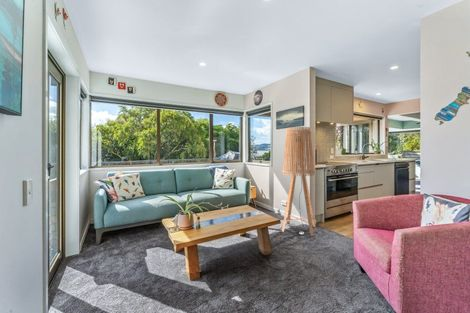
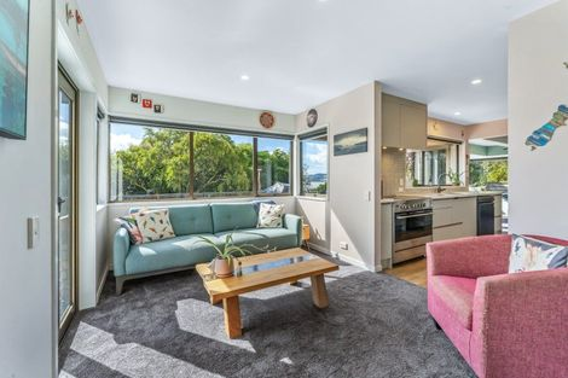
- floor lamp [281,126,317,237]
